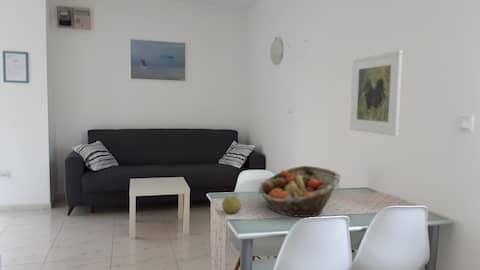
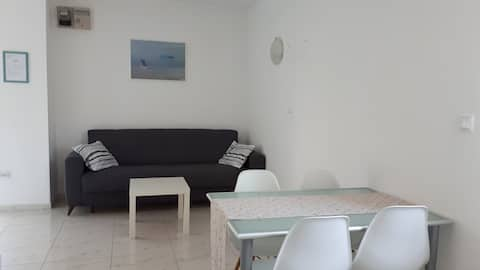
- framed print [349,49,404,137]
- fruit [221,195,242,214]
- fruit basket [257,165,342,218]
